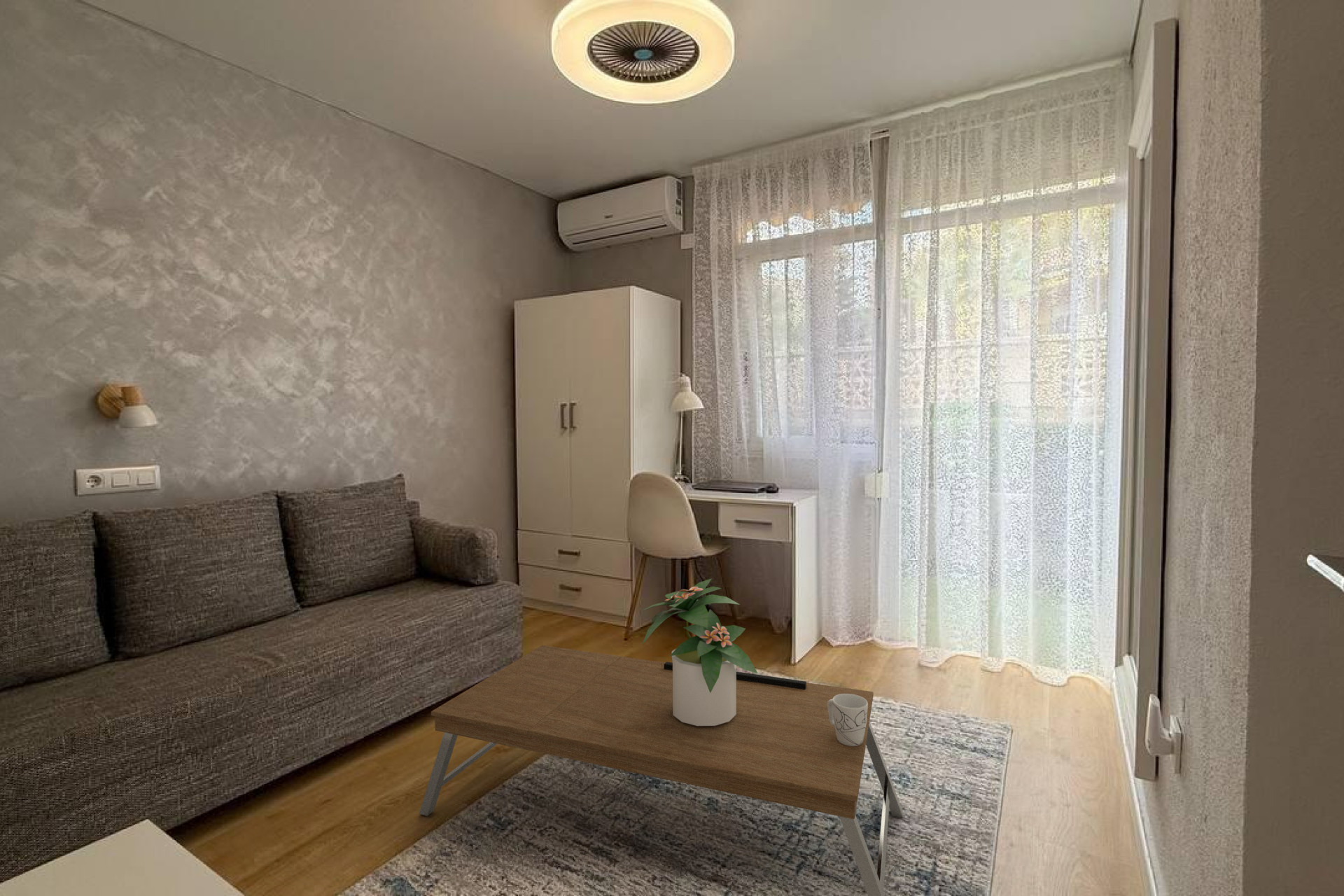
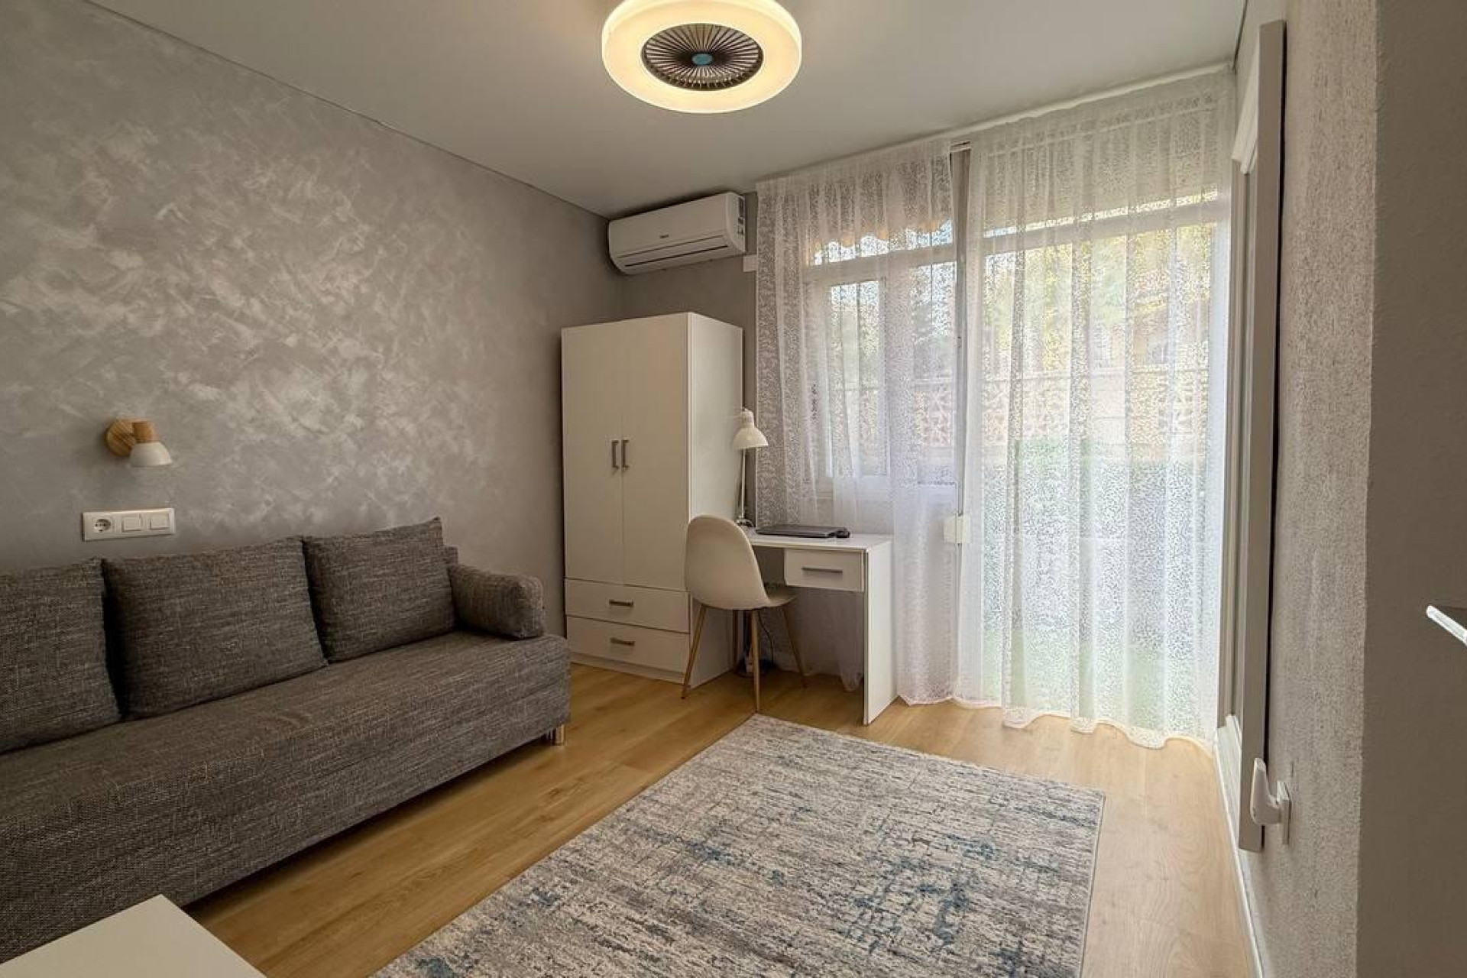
- potted plant [641,578,758,726]
- coffee table [419,645,904,896]
- mug [827,694,868,746]
